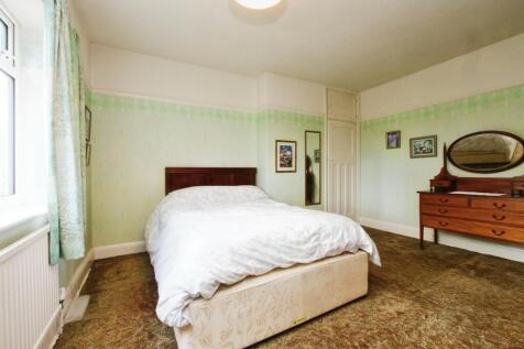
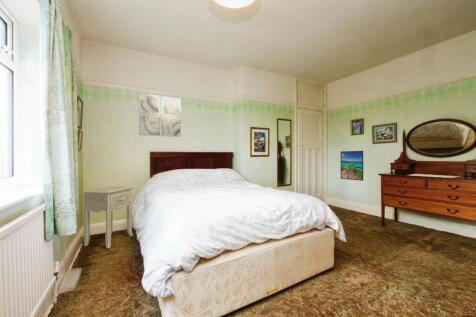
+ wall art [138,92,182,138]
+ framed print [340,150,364,182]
+ nightstand [81,185,135,249]
